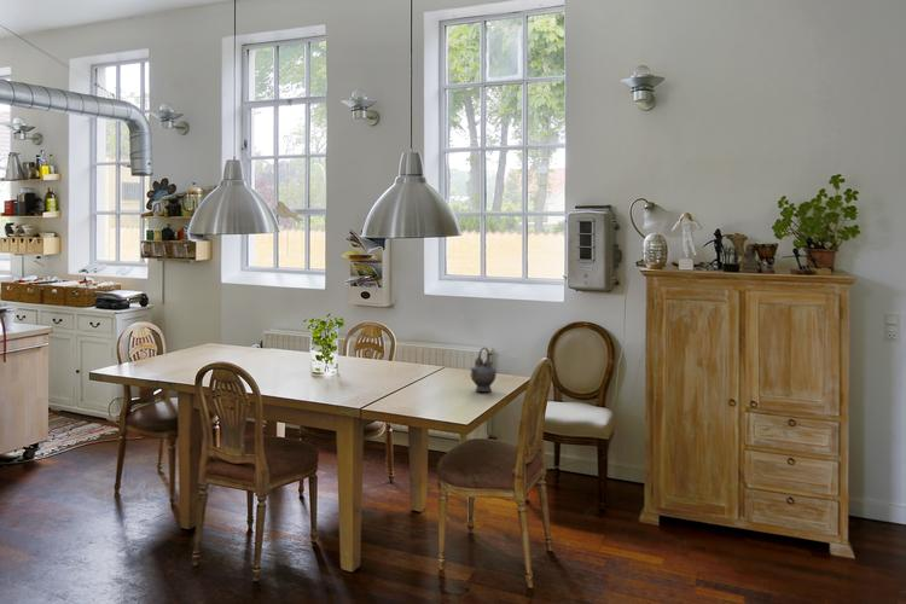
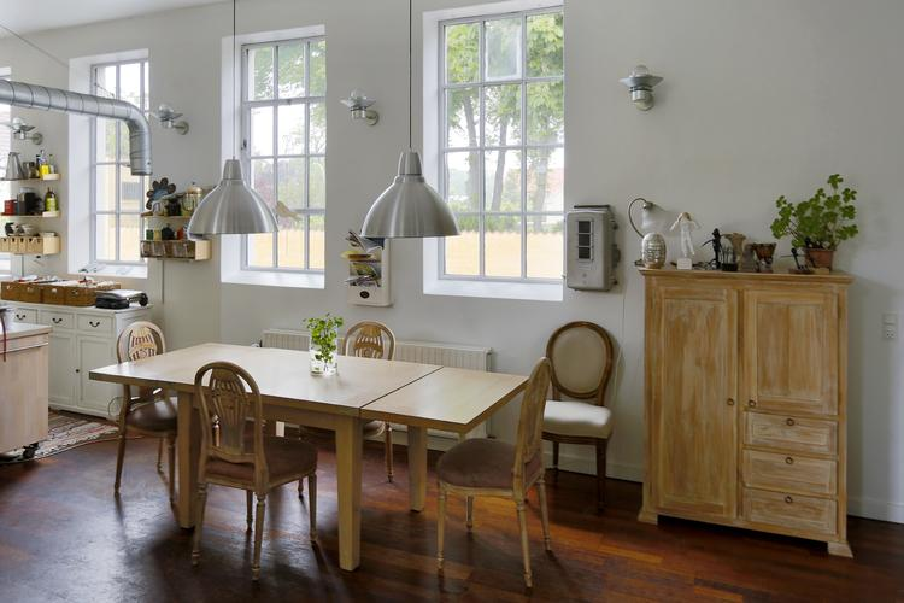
- teapot [469,347,498,393]
